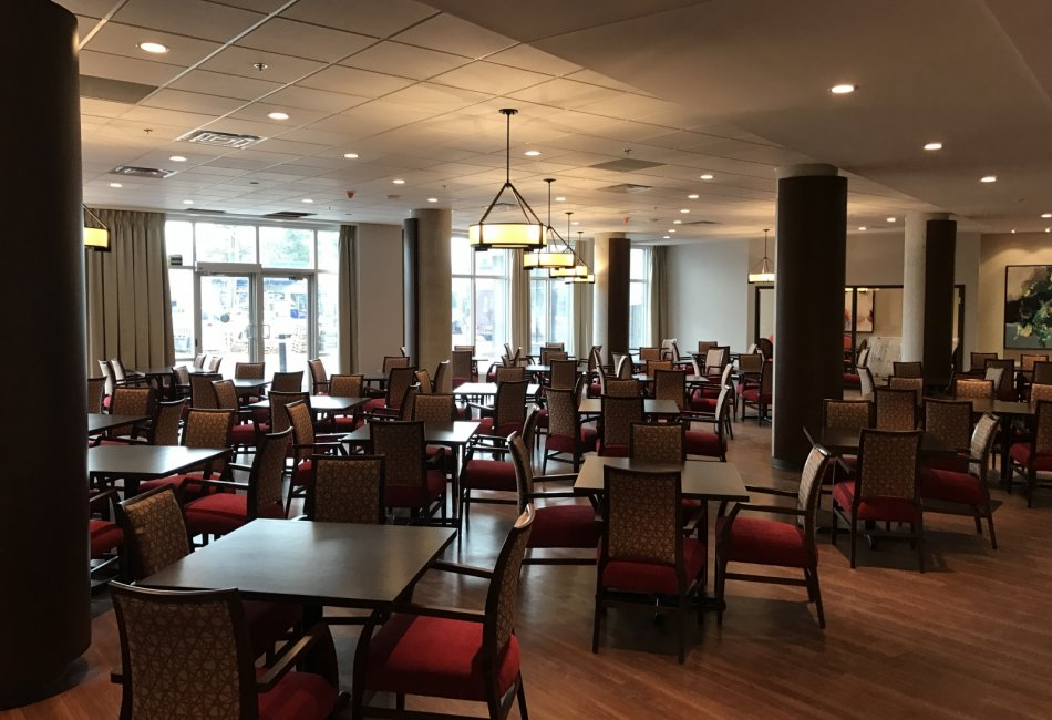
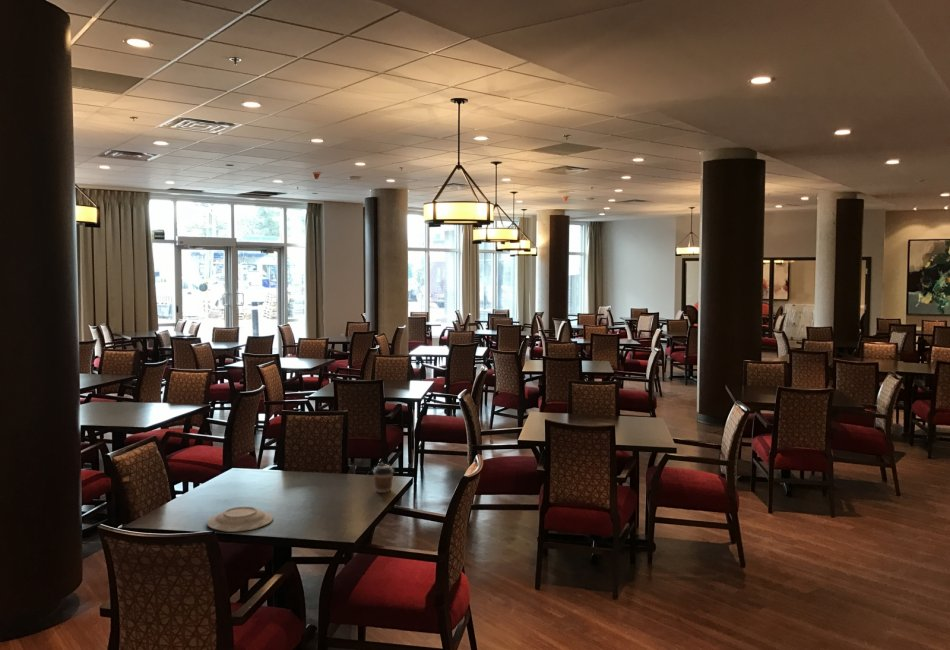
+ coffee cup [372,462,395,494]
+ plate [206,506,274,533]
